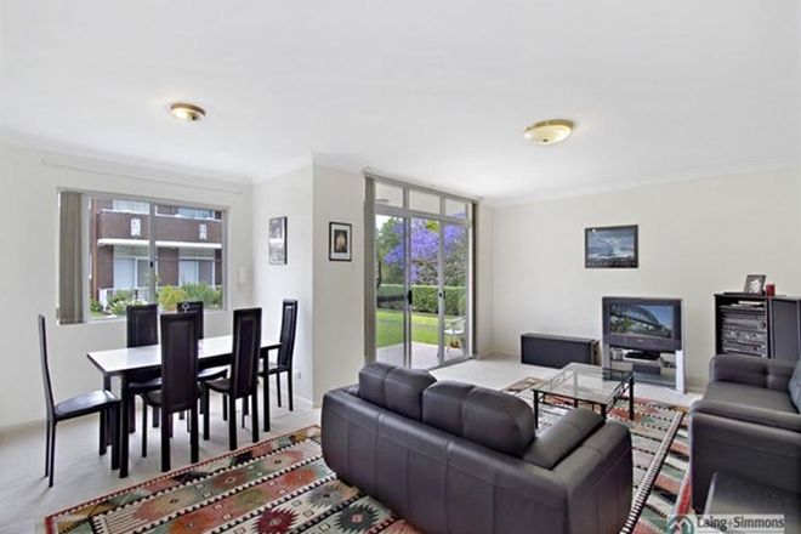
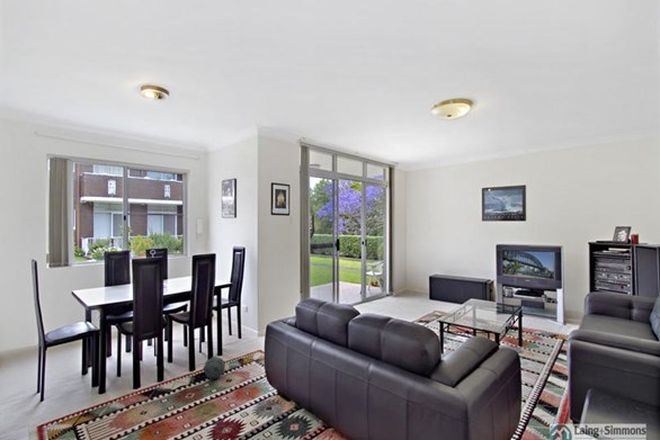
+ ball [202,355,226,380]
